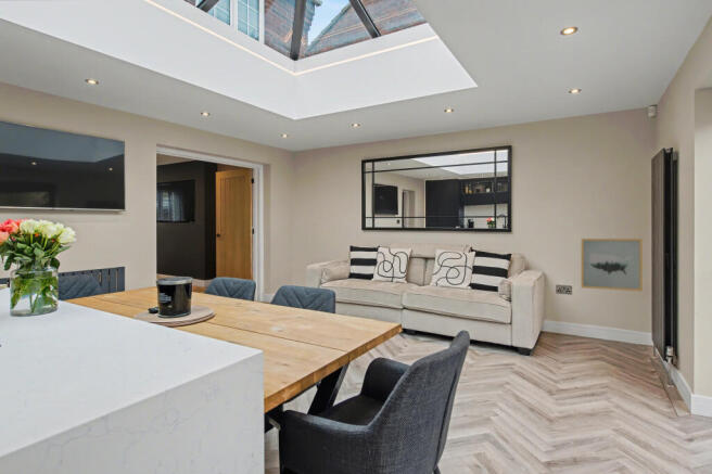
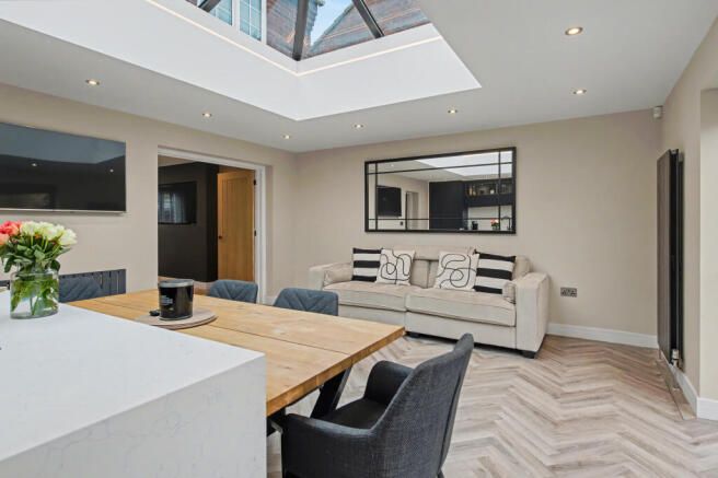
- wall art [581,238,644,293]
